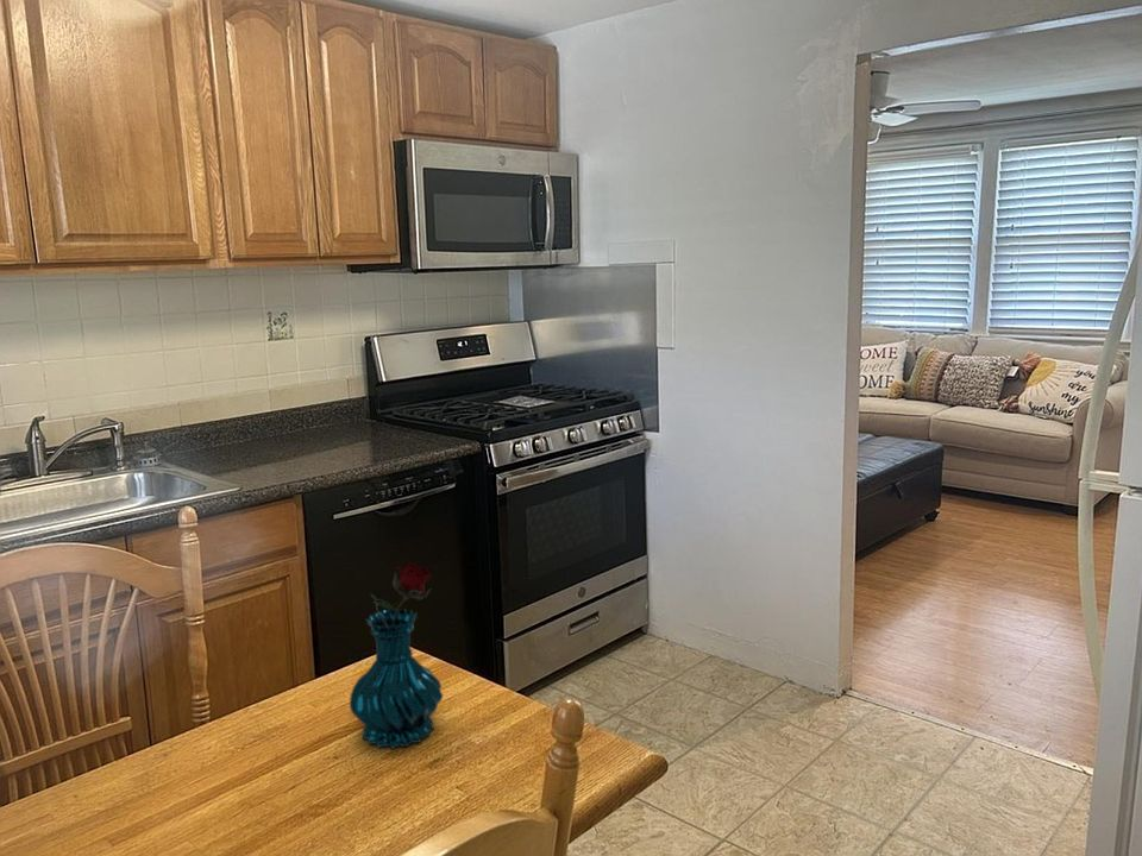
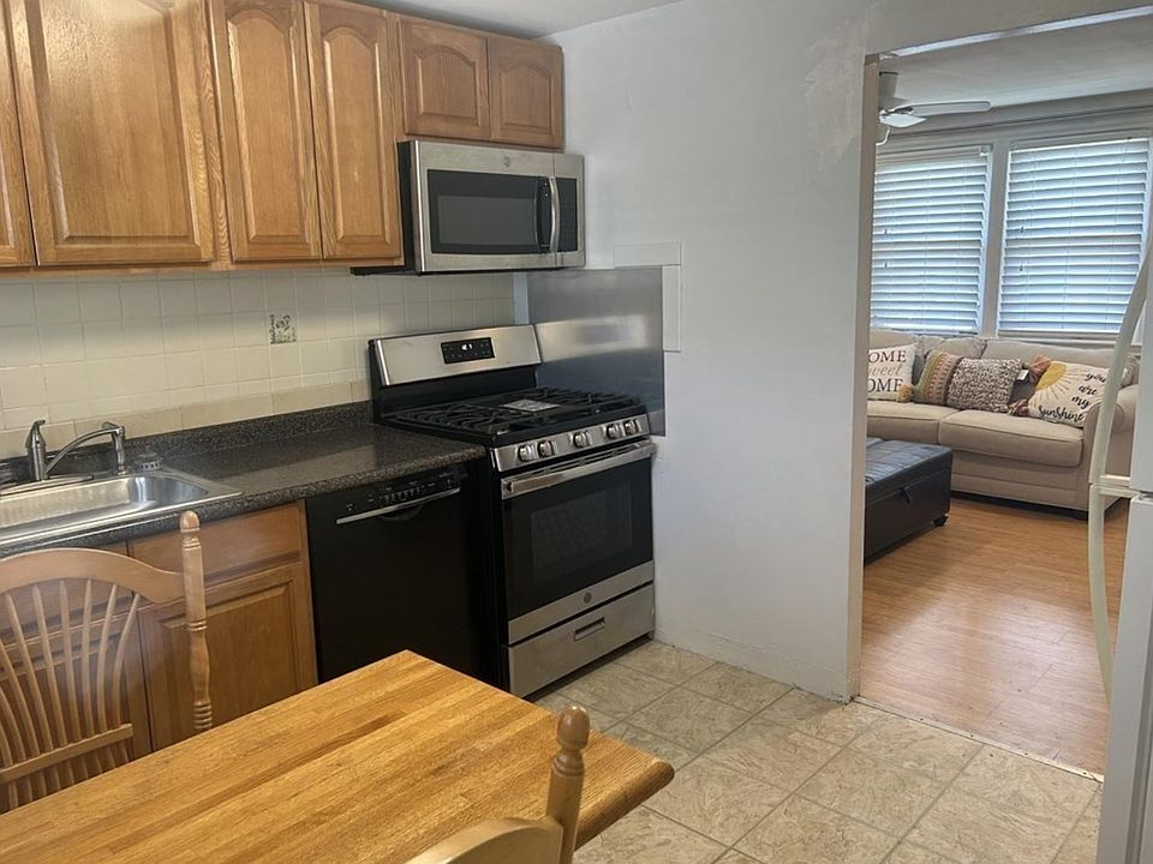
- vase [349,561,444,750]
